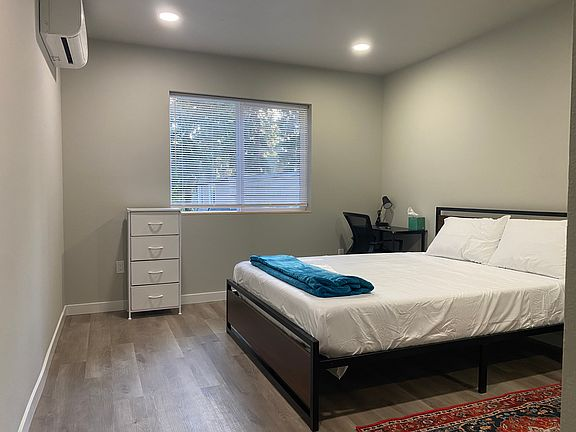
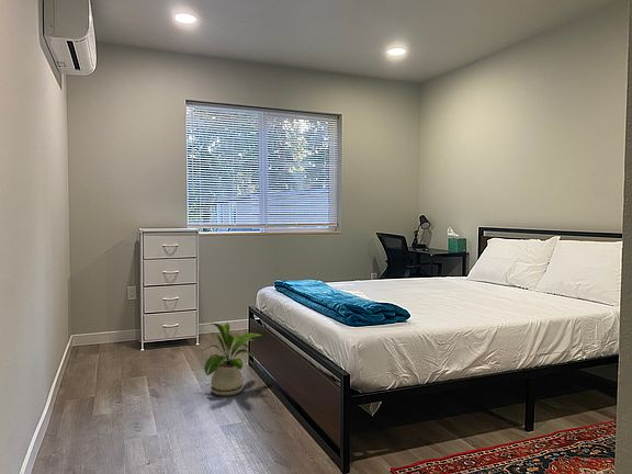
+ house plant [201,321,263,397]
